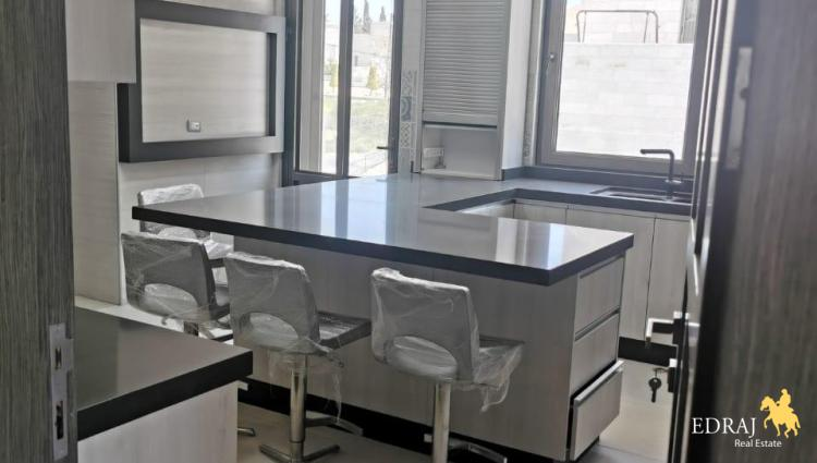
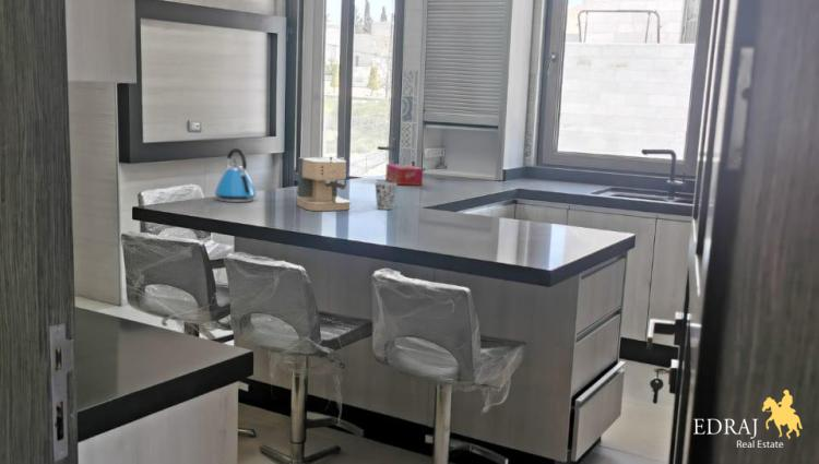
+ tissue box [384,163,424,187]
+ cup [373,181,397,211]
+ coffee maker [296,155,352,212]
+ kettle [214,147,258,203]
